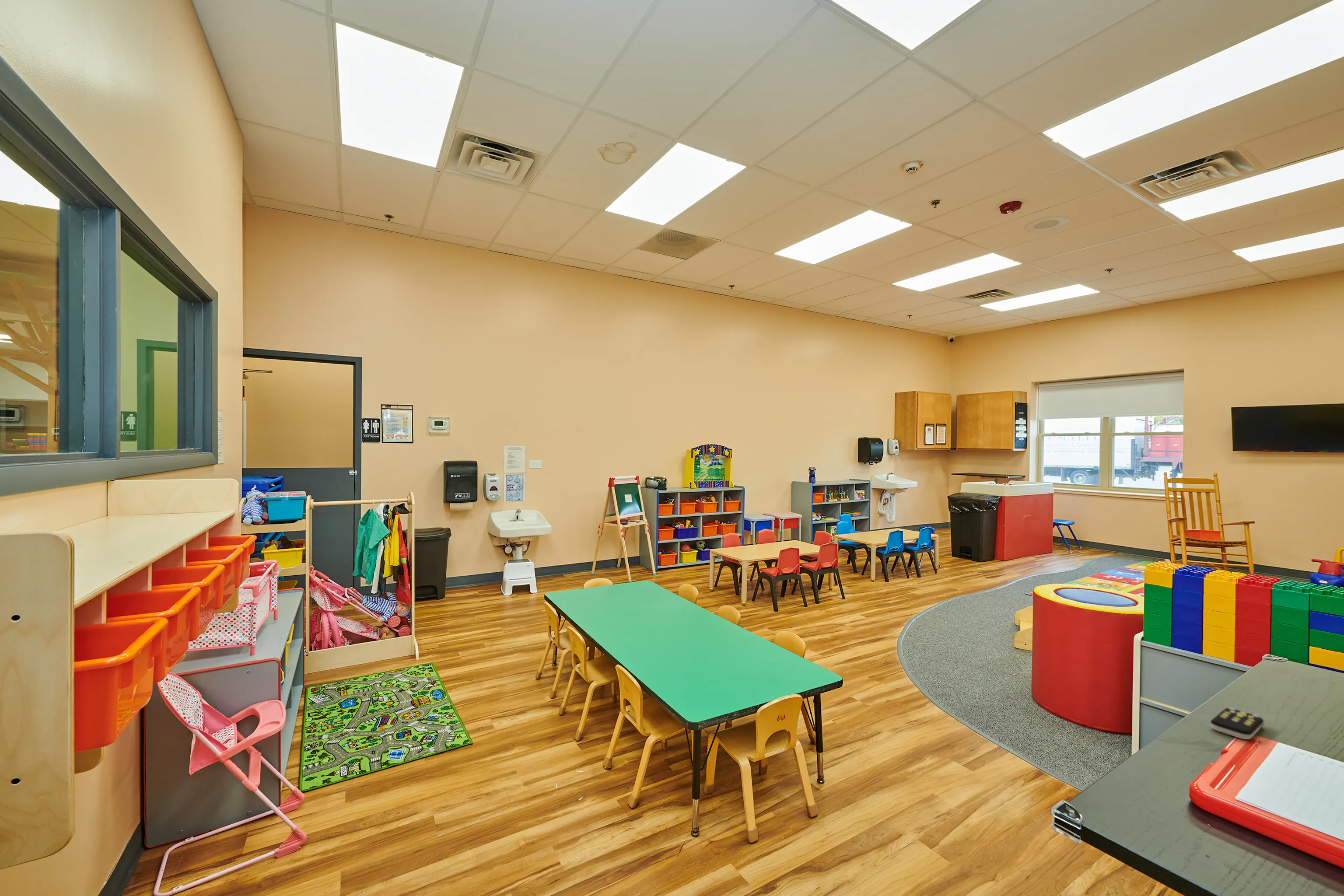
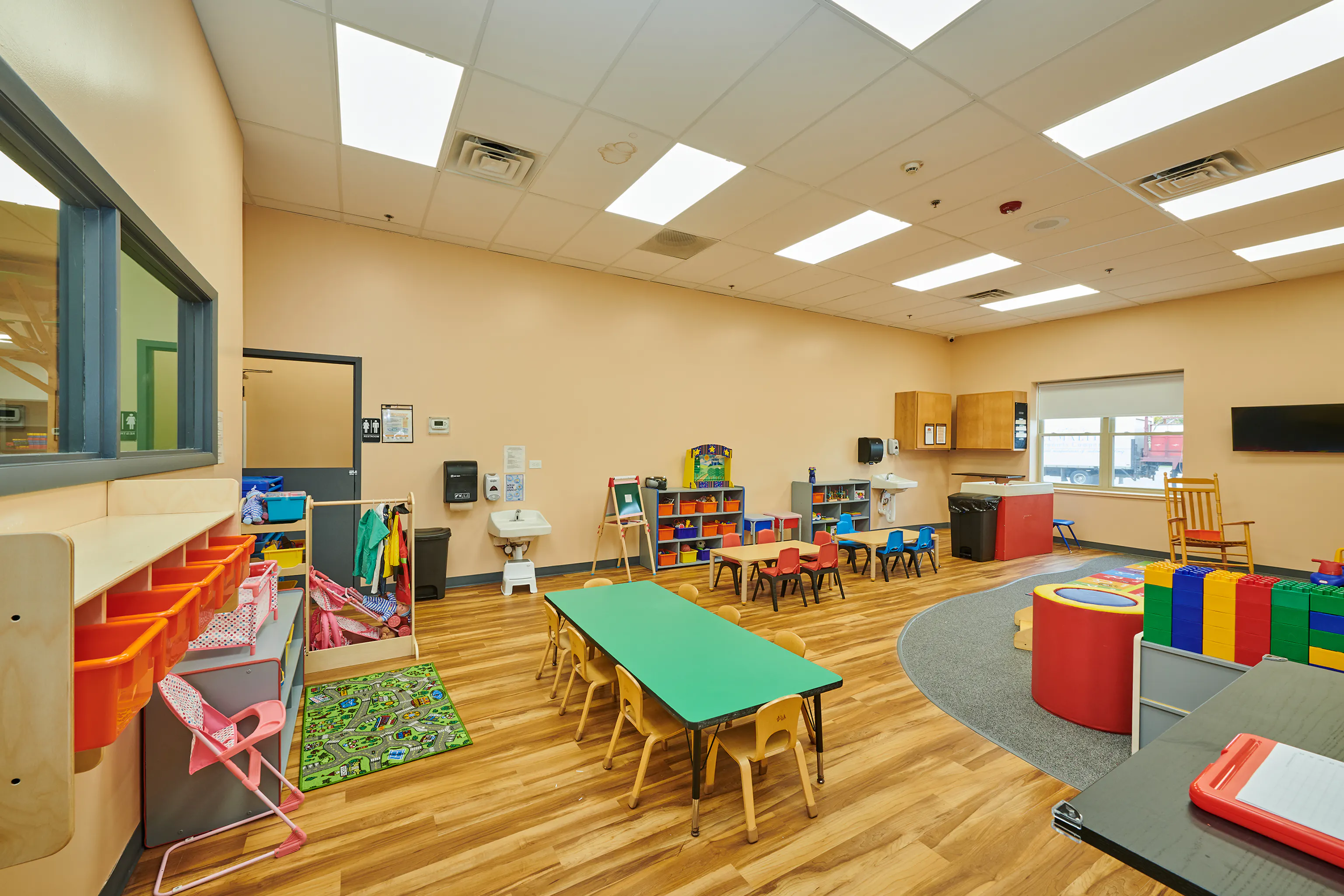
- remote control [1210,707,1264,740]
